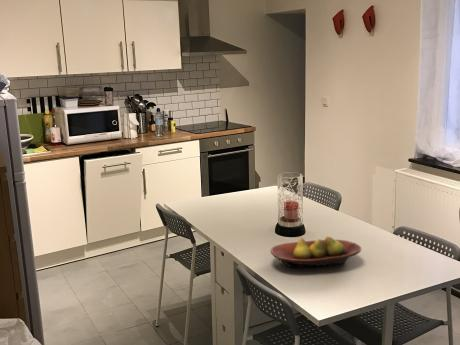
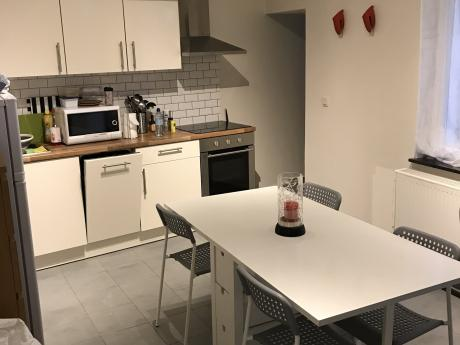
- fruit bowl [269,236,362,269]
